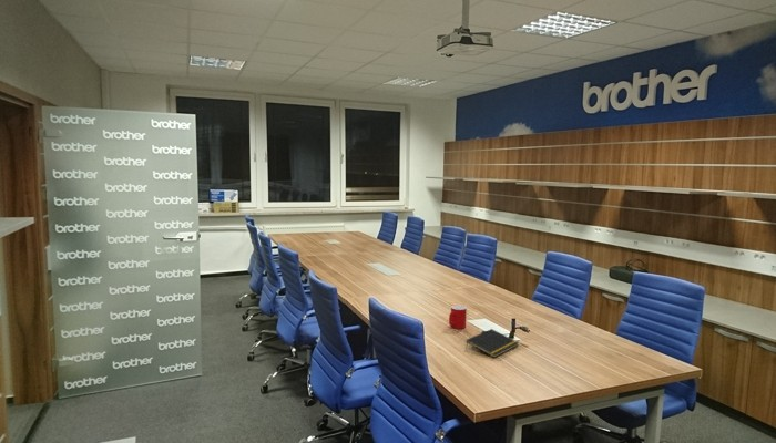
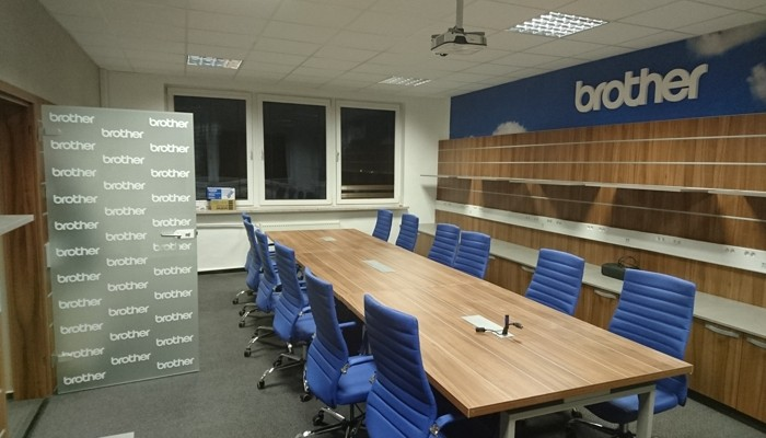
- notepad [464,328,520,359]
- cup [448,305,468,330]
